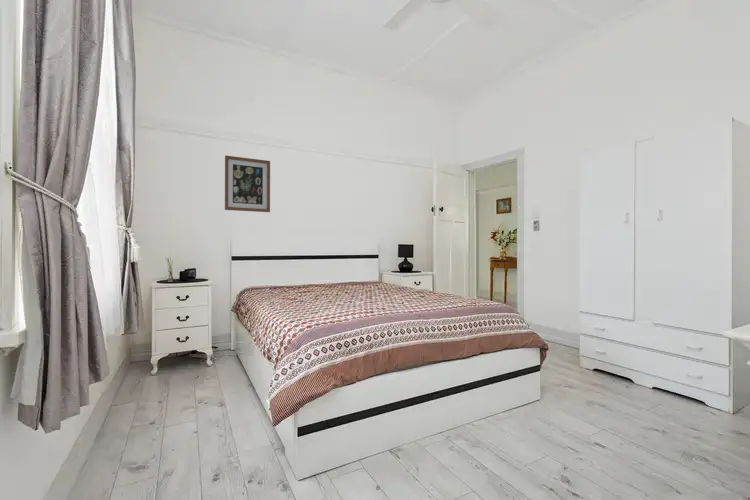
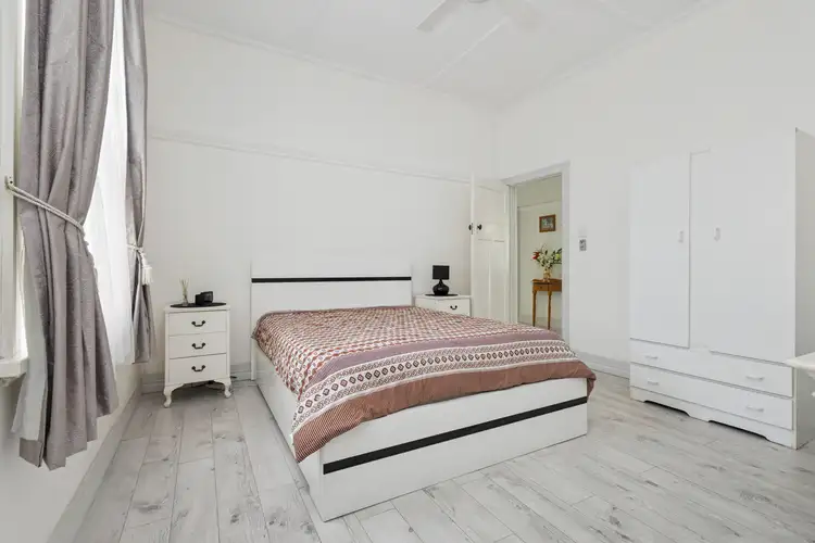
- wall art [224,154,271,213]
